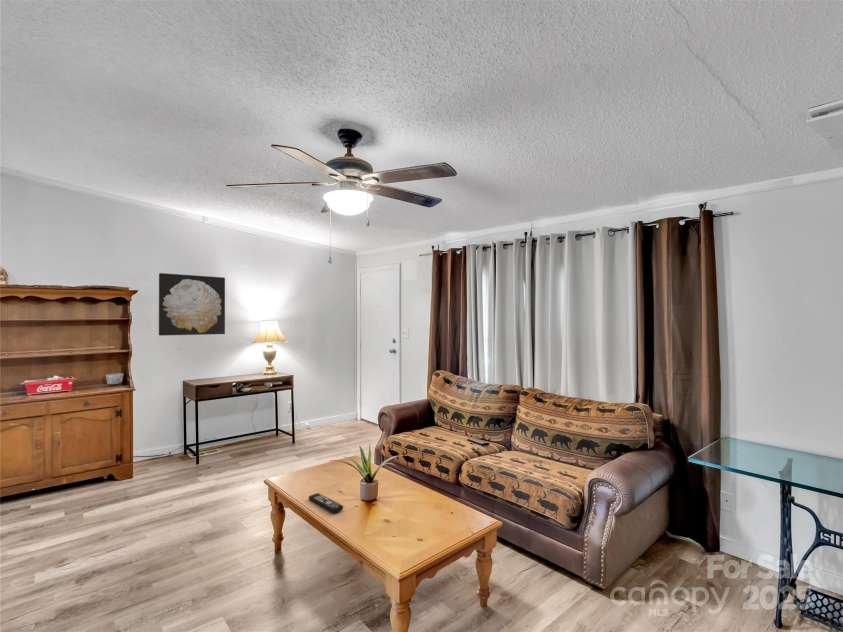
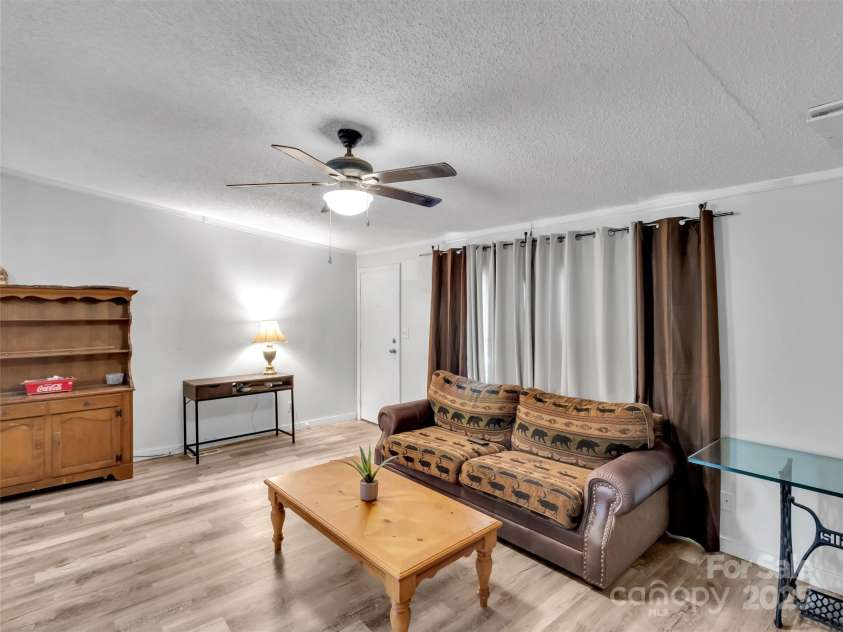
- wall art [158,272,226,336]
- remote control [308,492,344,514]
